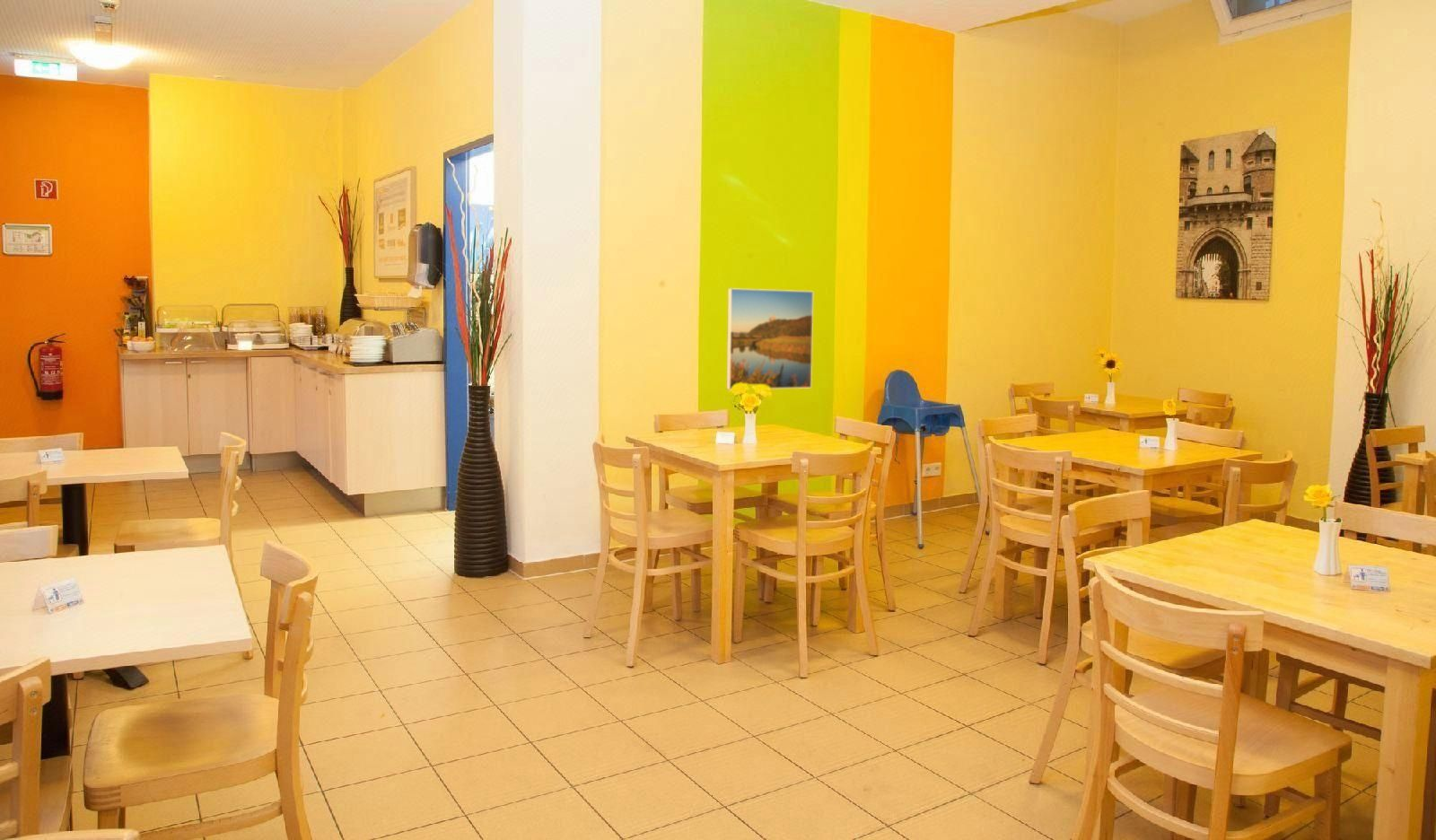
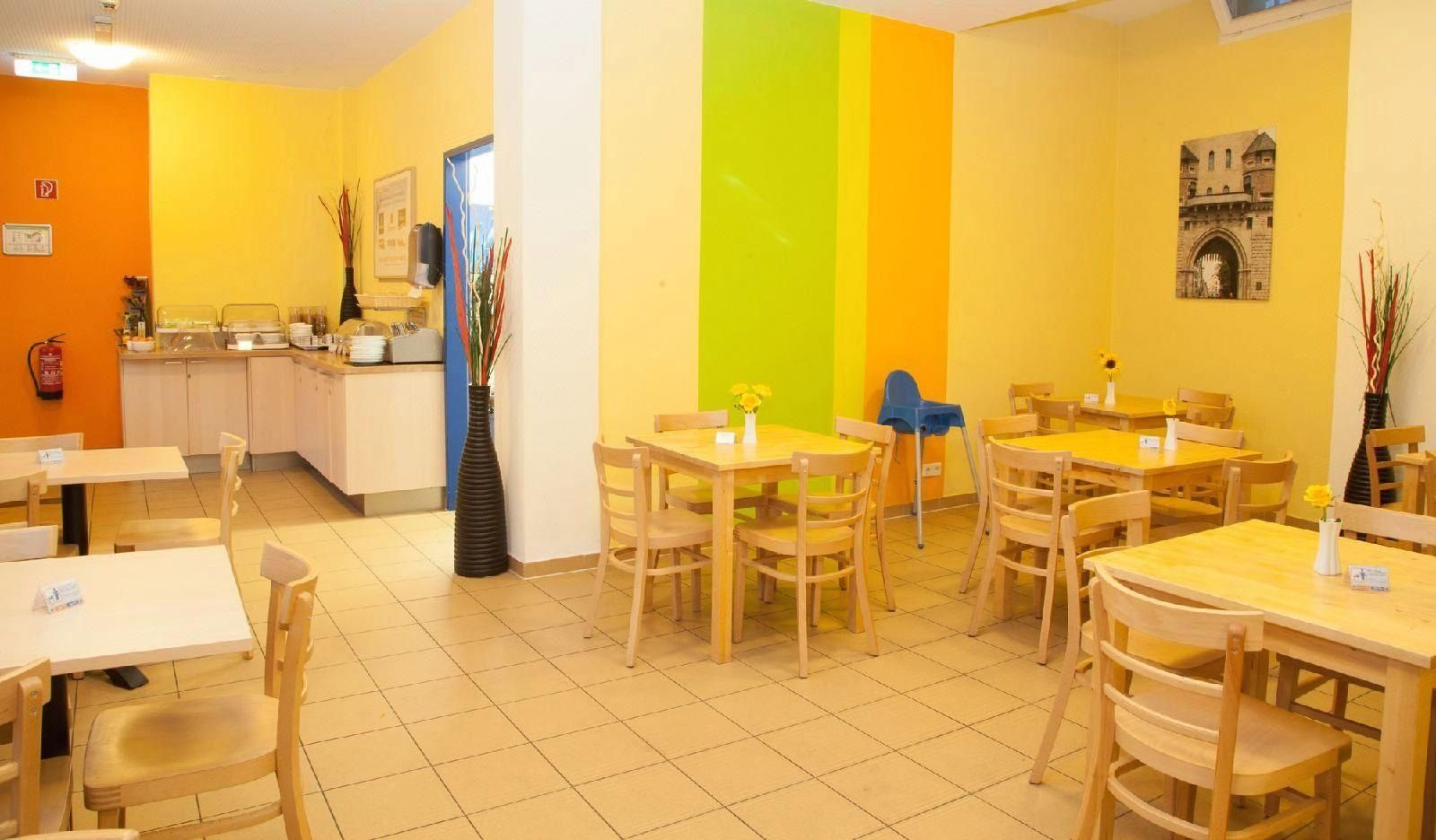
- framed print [726,287,814,390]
